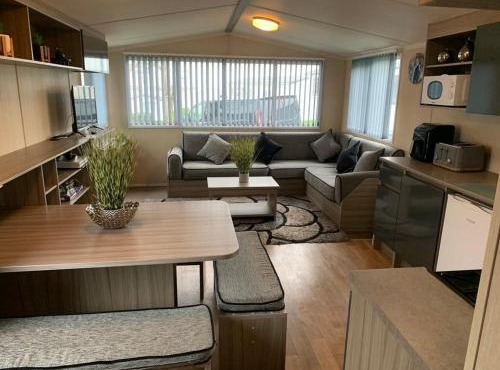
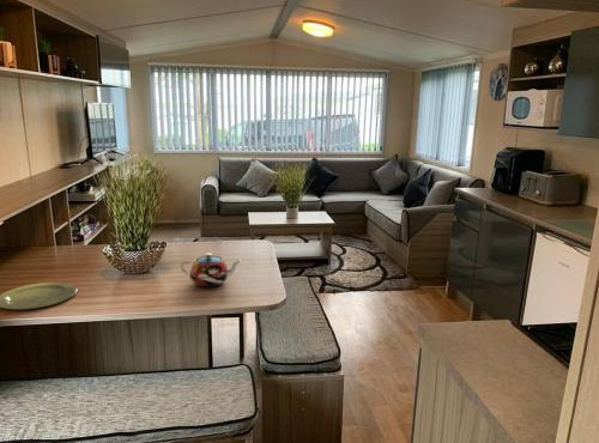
+ teapot [180,253,242,289]
+ plate [0,281,79,311]
